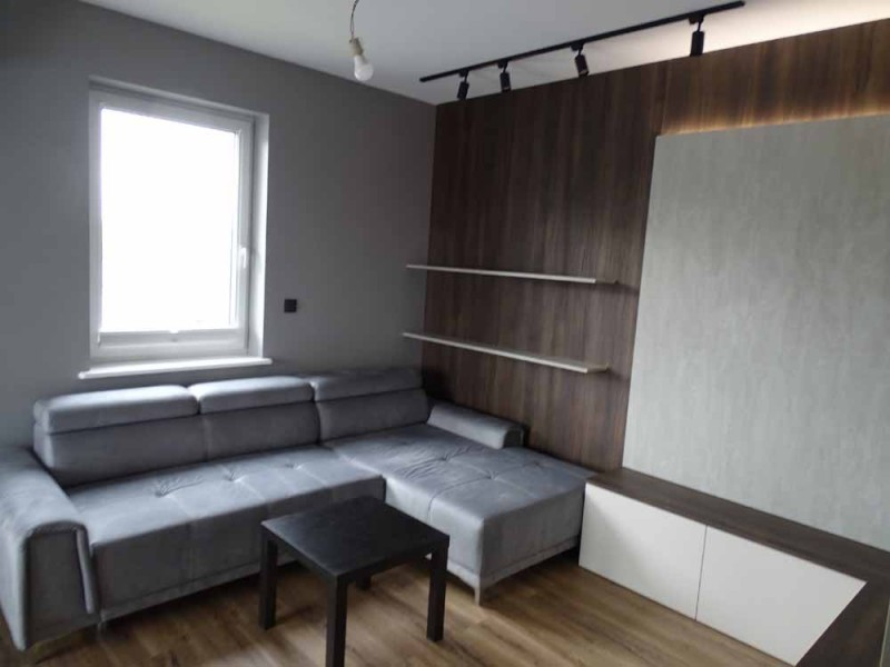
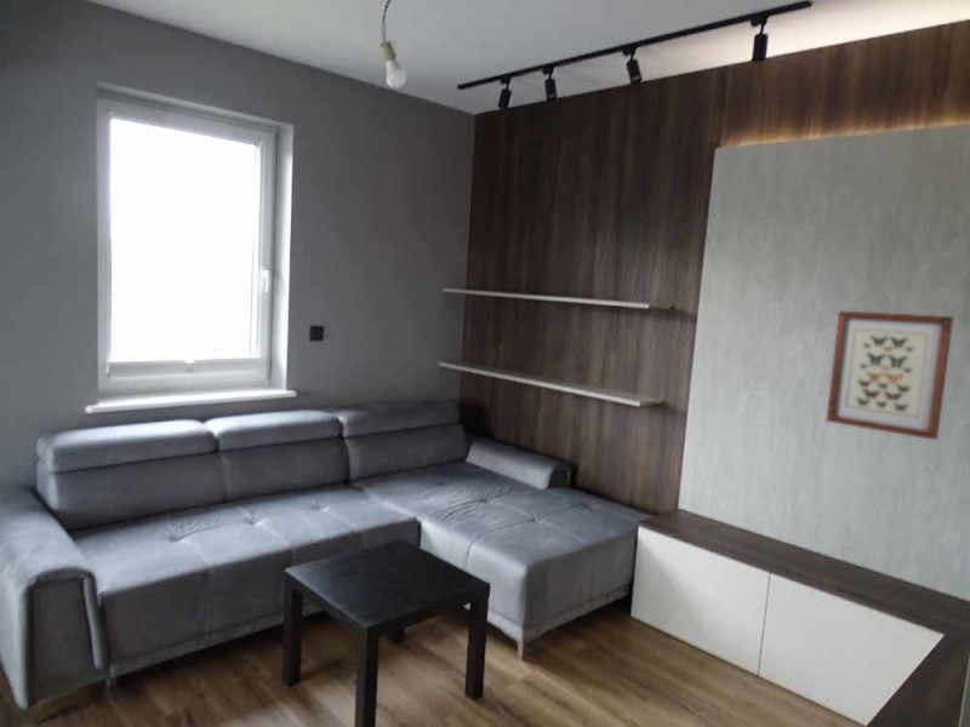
+ wall art [824,309,955,441]
